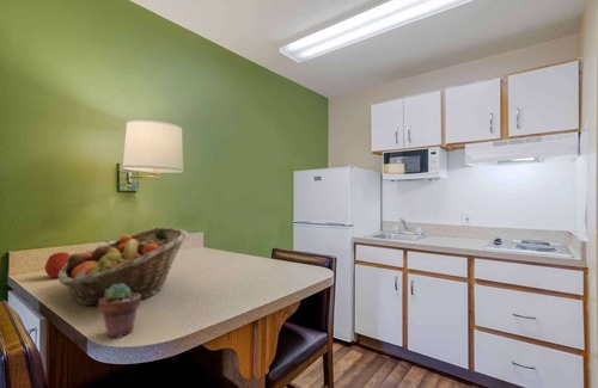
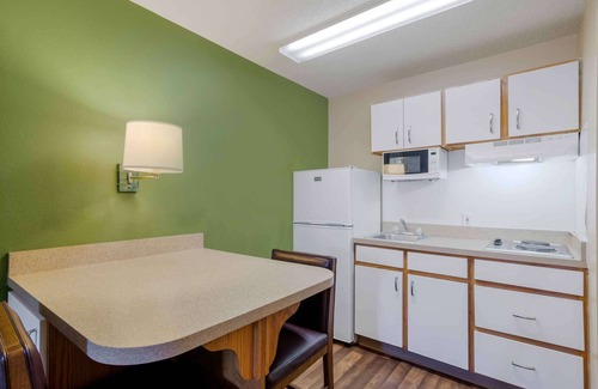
- potted succulent [98,284,142,339]
- apple [44,251,71,279]
- fruit basket [57,227,189,307]
